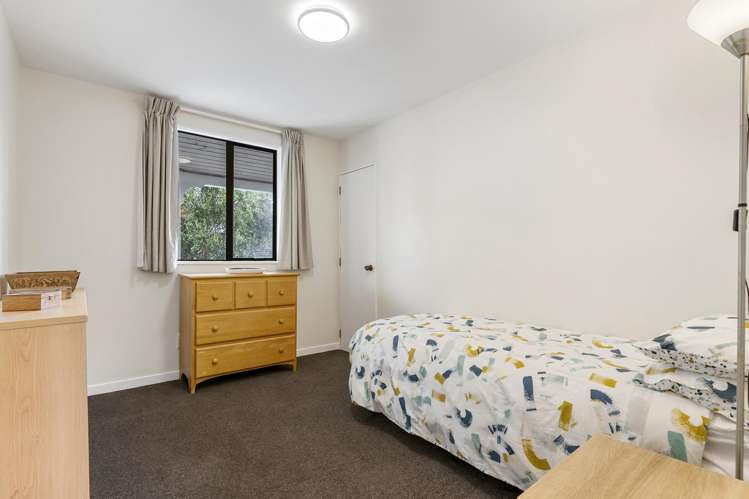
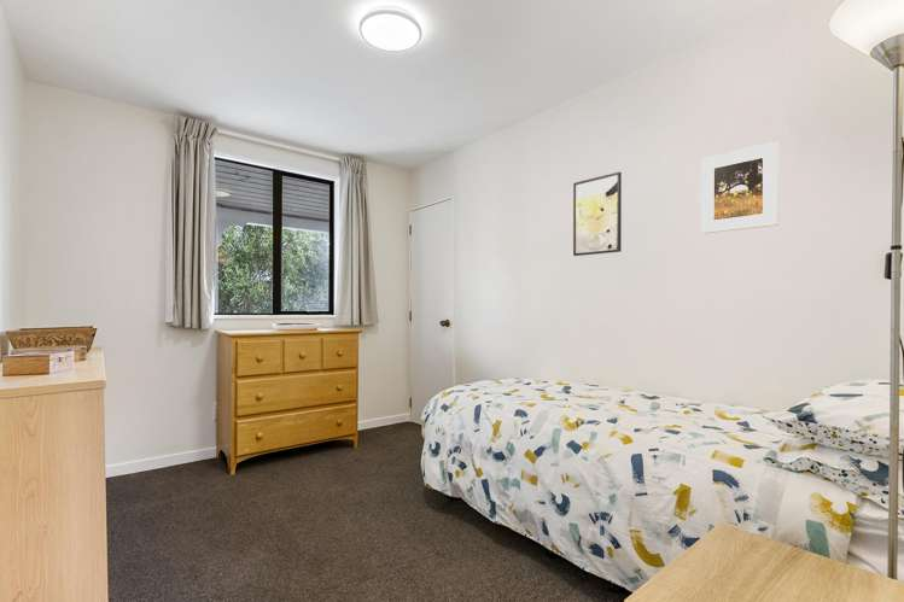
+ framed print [572,171,623,257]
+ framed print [700,140,780,234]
